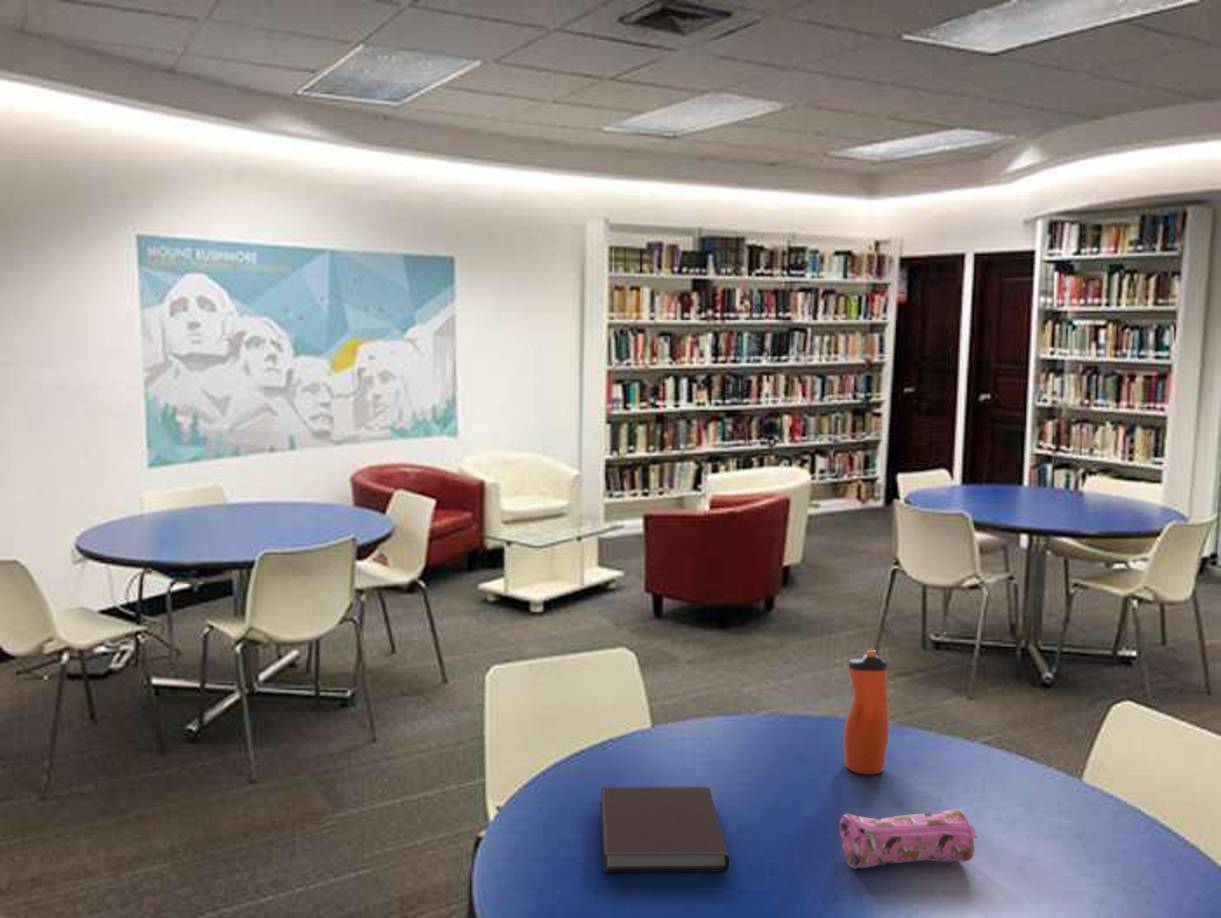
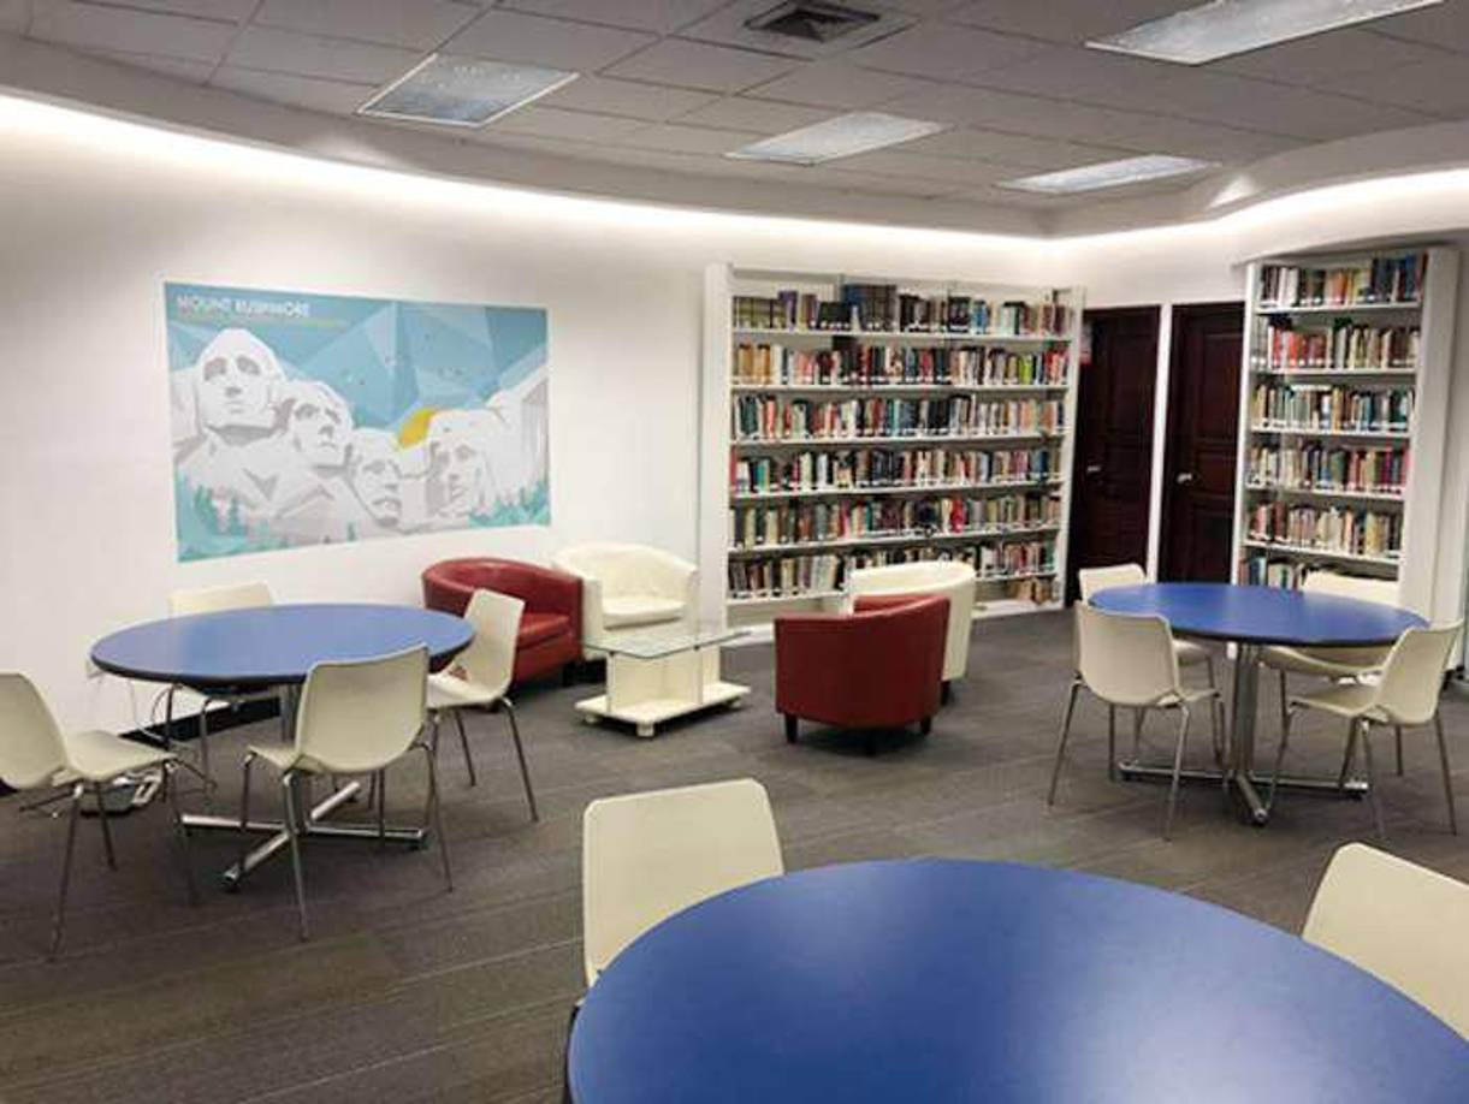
- notebook [600,785,730,873]
- water bottle [843,649,890,775]
- pencil case [838,808,978,870]
